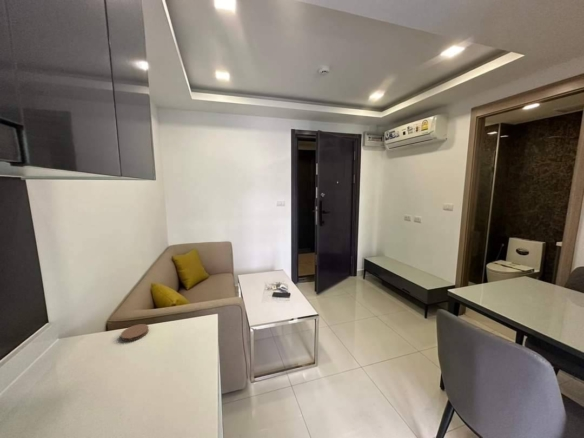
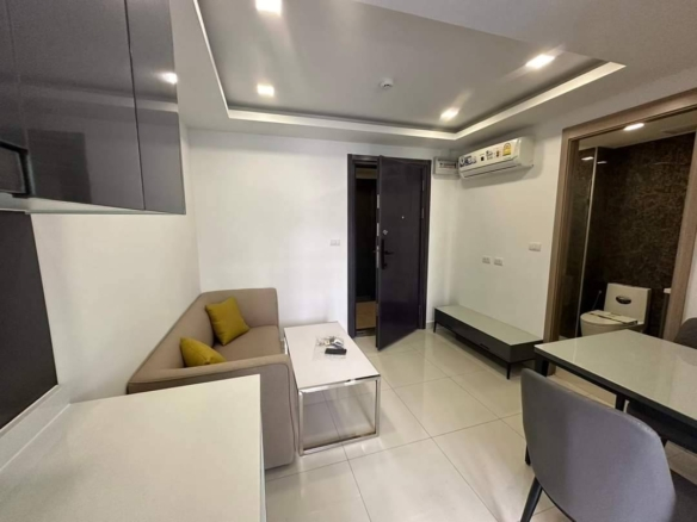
- coaster [120,323,150,342]
